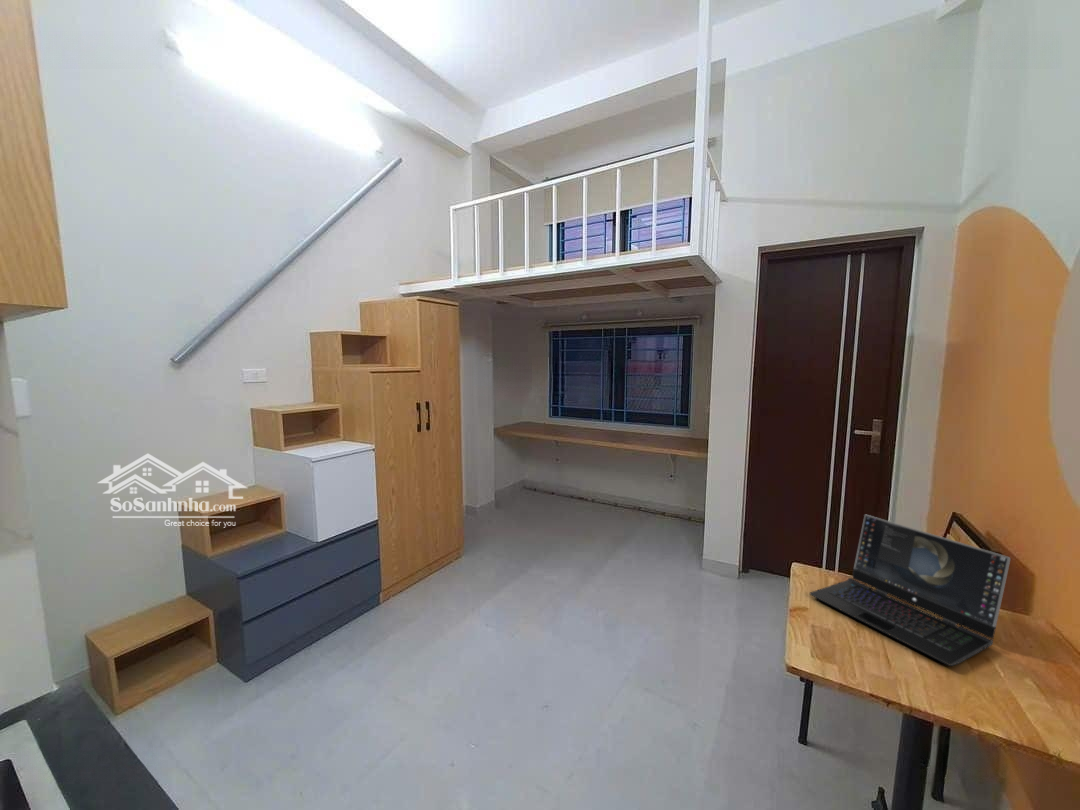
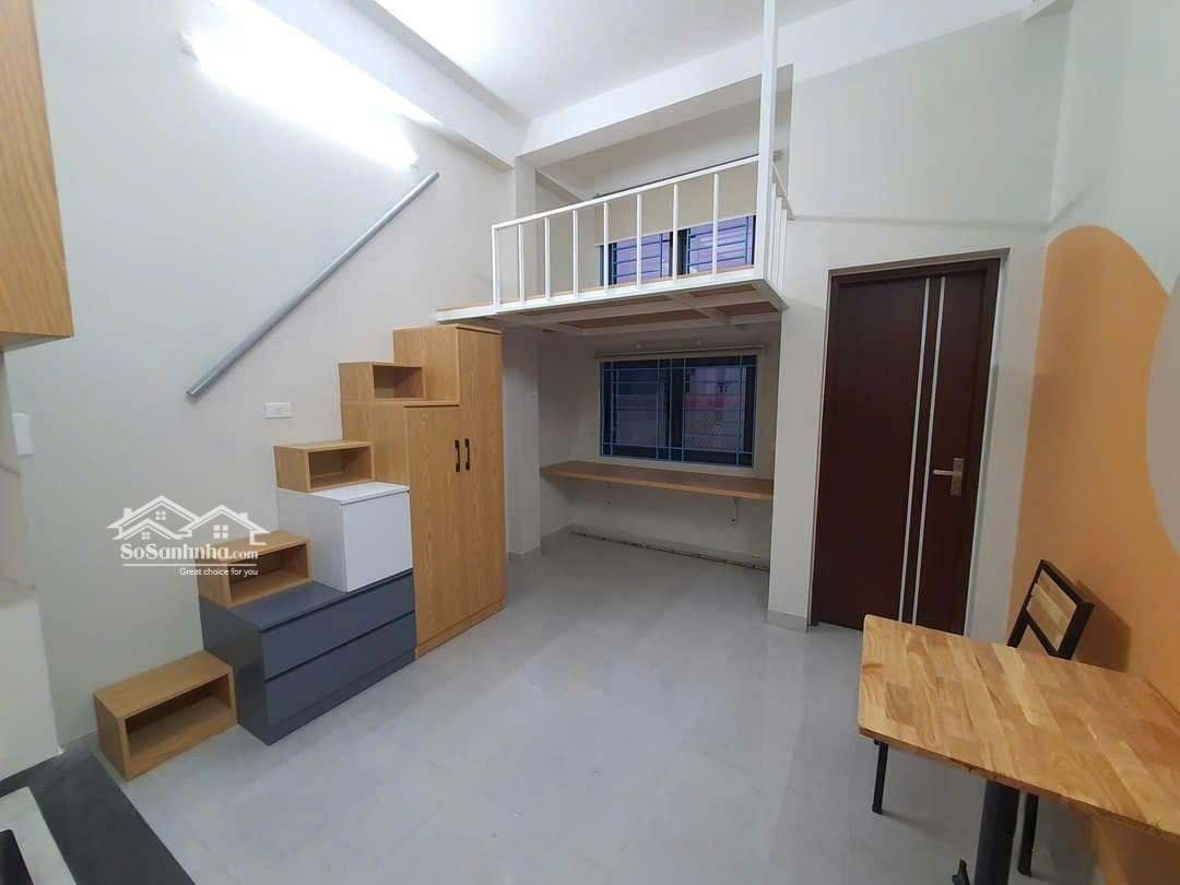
- laptop [809,514,1011,667]
